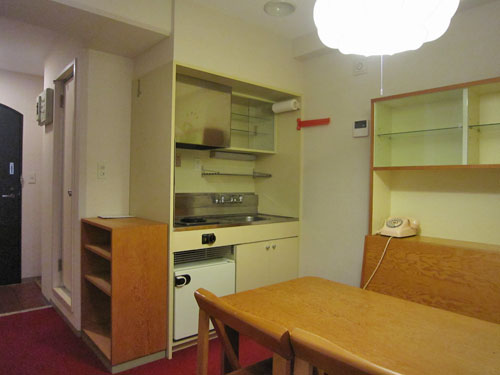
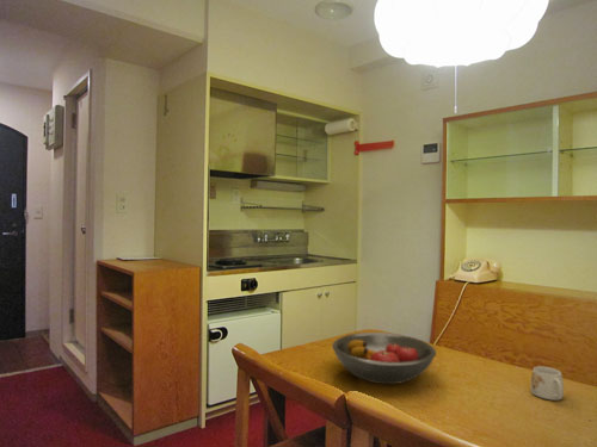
+ fruit bowl [331,331,437,385]
+ mug [529,365,565,402]
